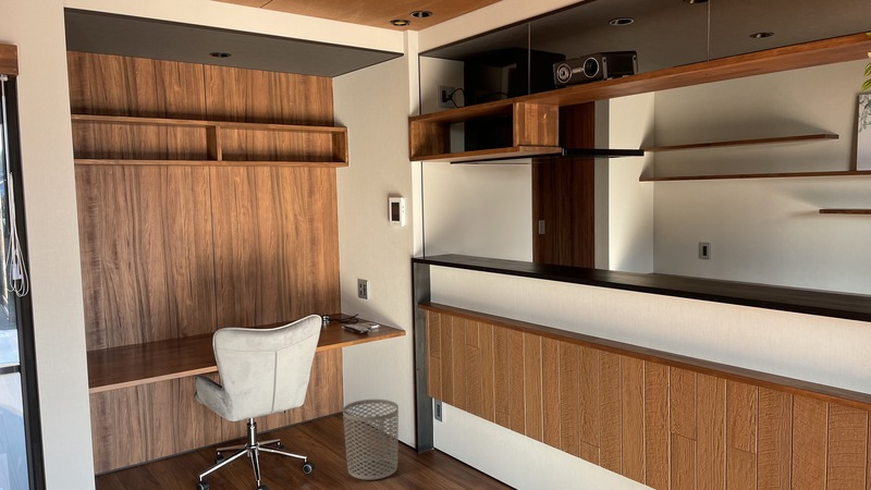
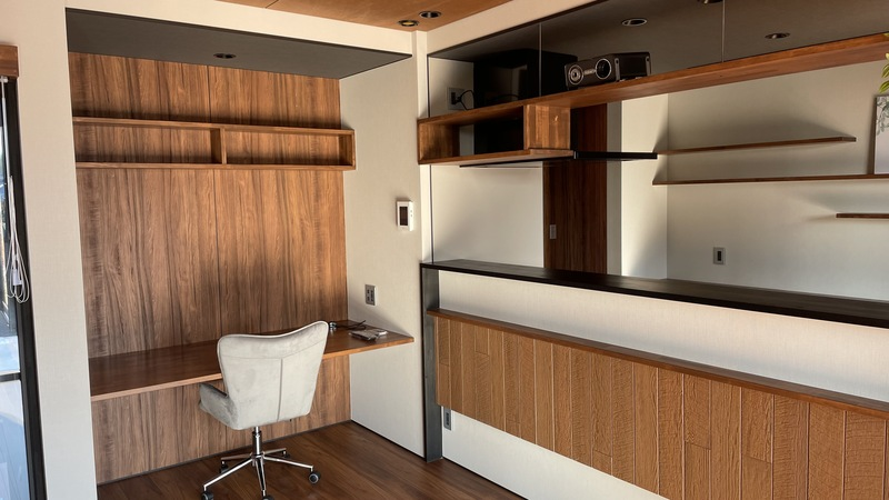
- waste bin [342,399,400,481]
